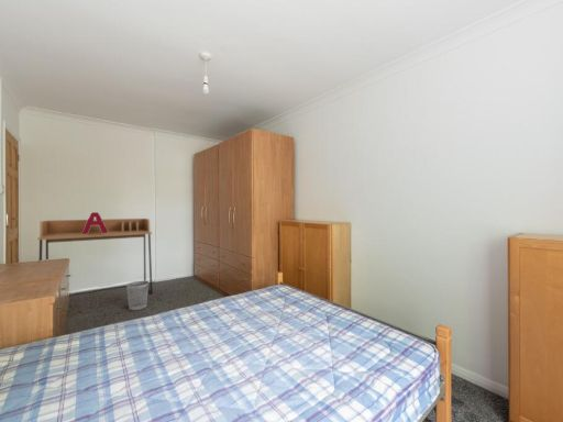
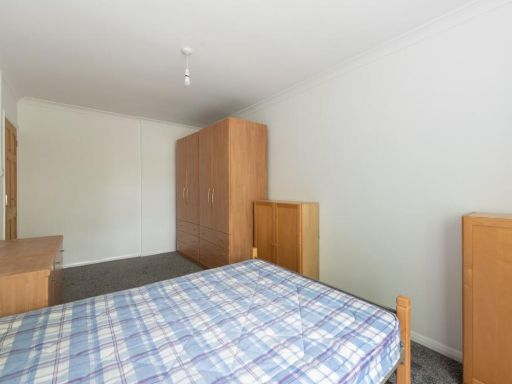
- letter holder [82,211,108,234]
- desk [36,218,154,297]
- wastebasket [125,280,150,311]
